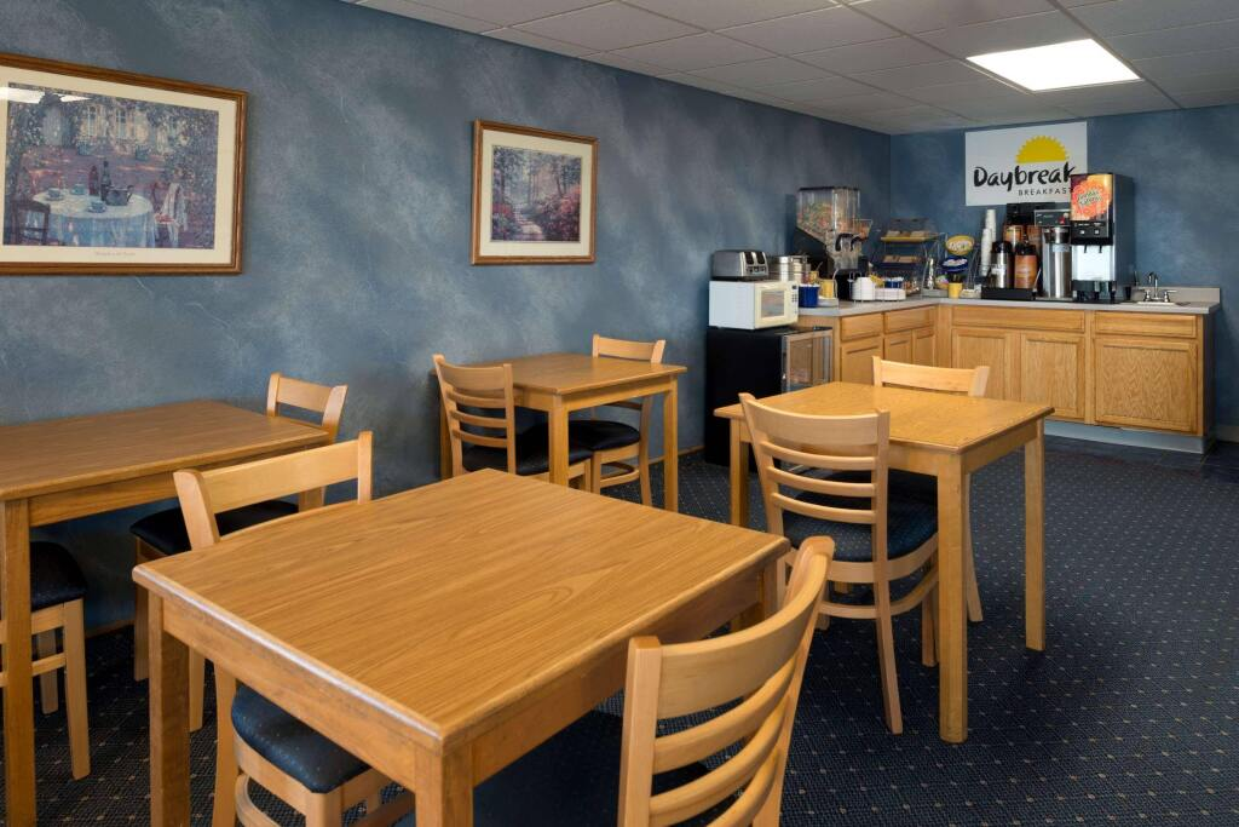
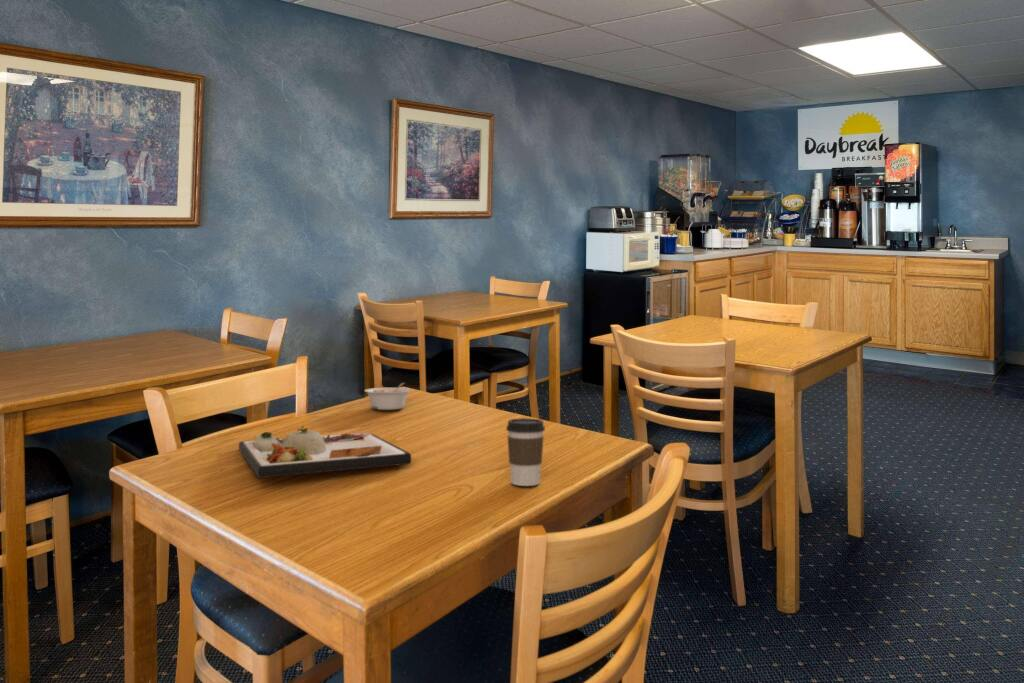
+ dinner plate [238,425,412,479]
+ legume [364,382,412,411]
+ coffee cup [505,417,546,487]
